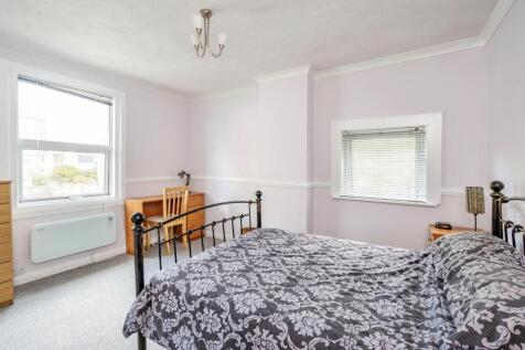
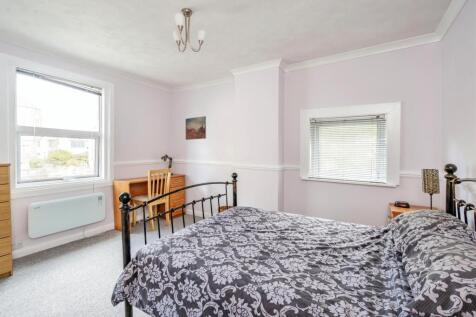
+ wall art [185,115,207,141]
